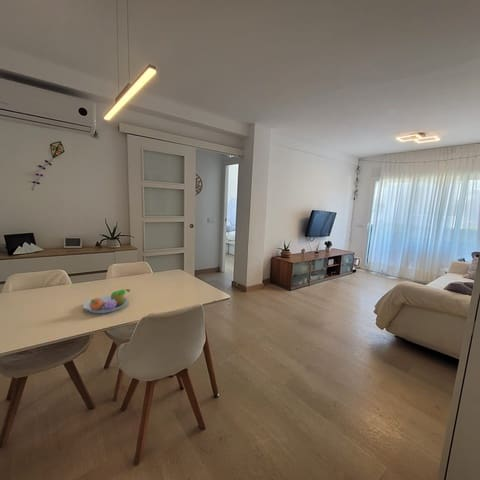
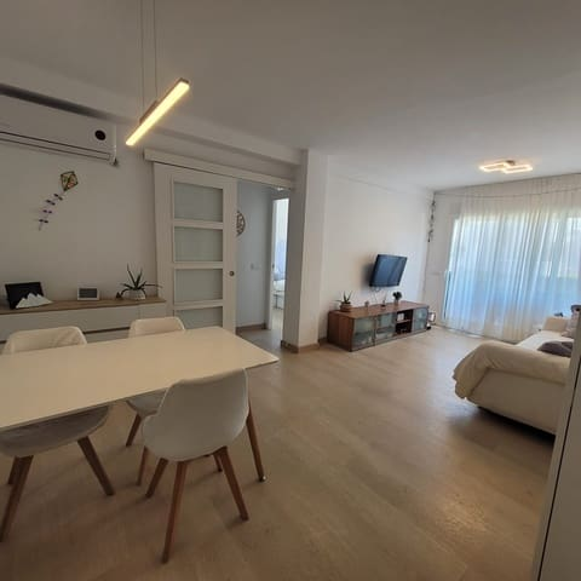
- fruit bowl [82,288,131,314]
